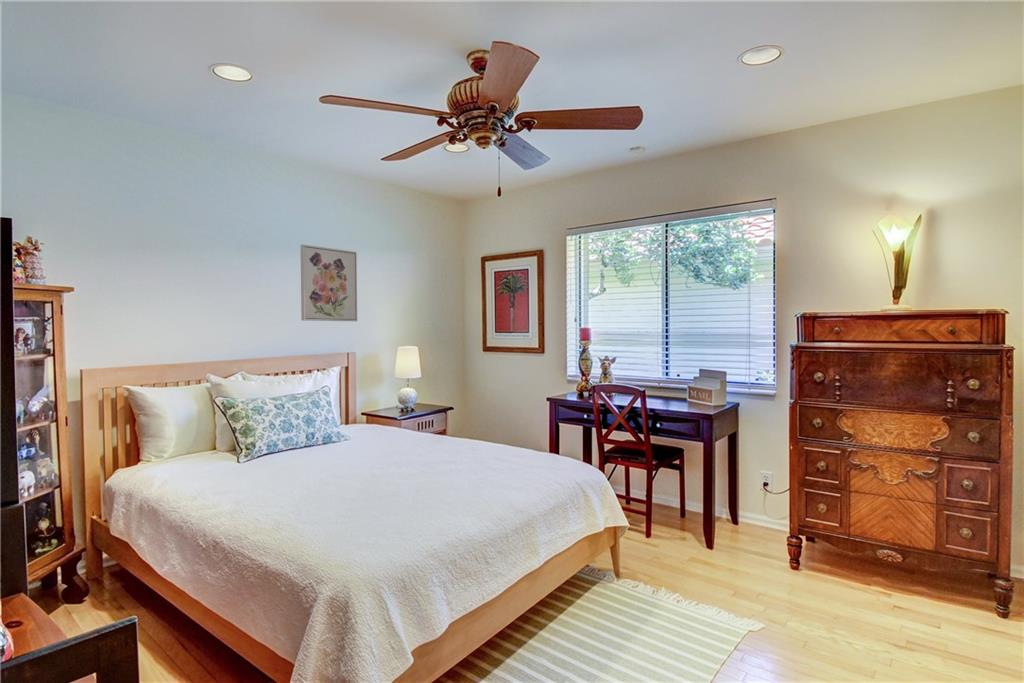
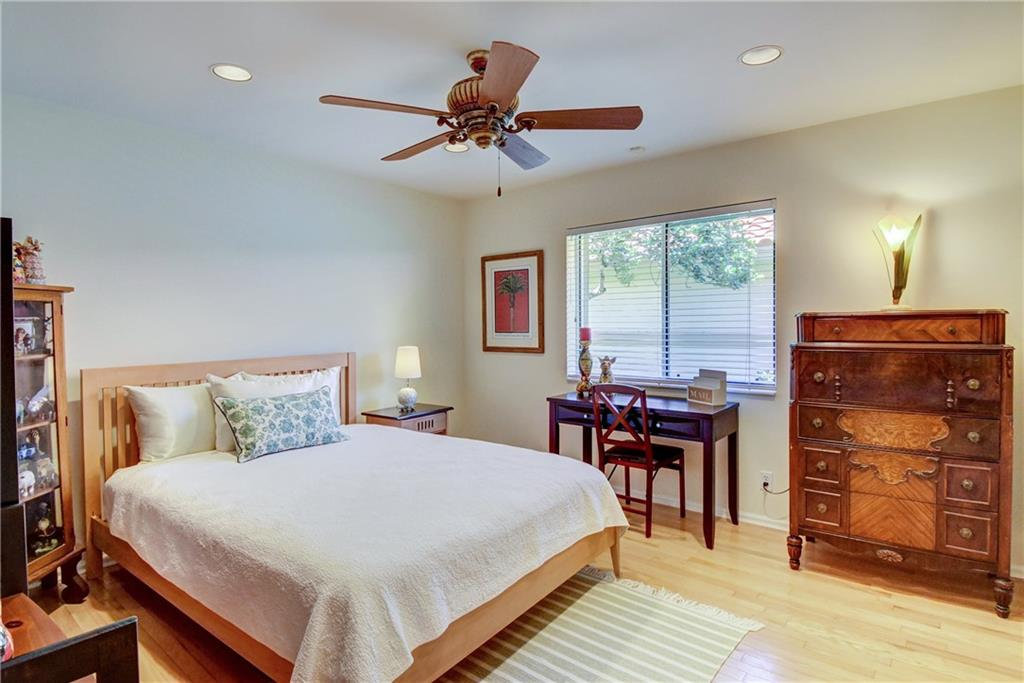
- wall art [299,244,358,322]
